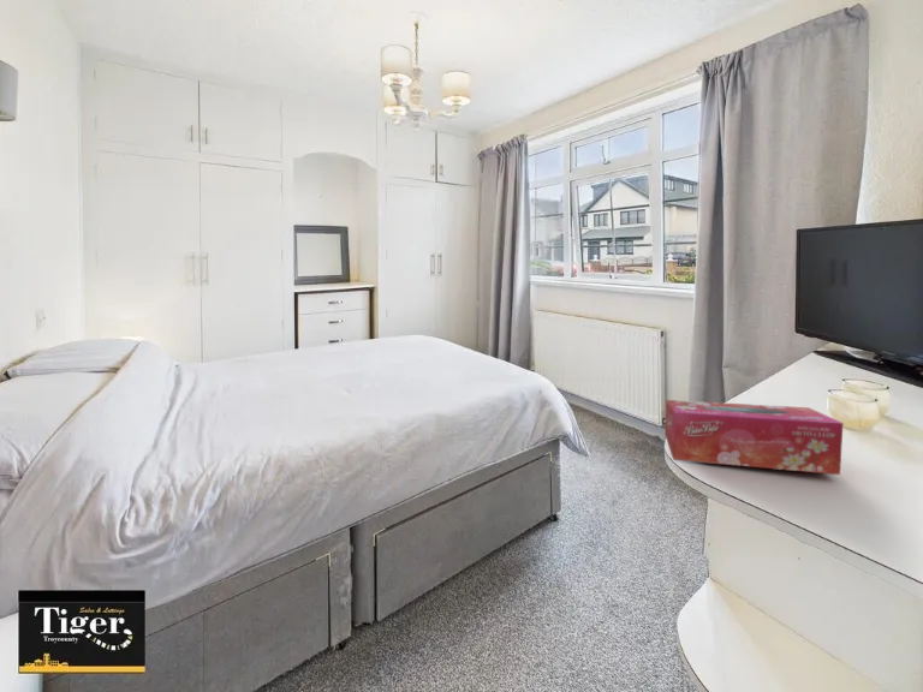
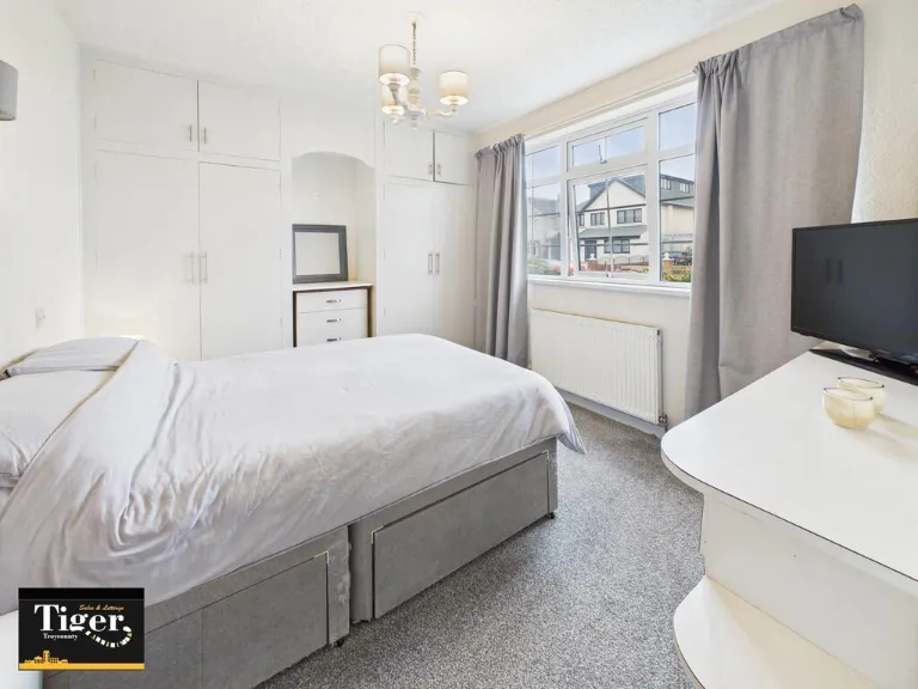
- tissue box [663,399,844,476]
